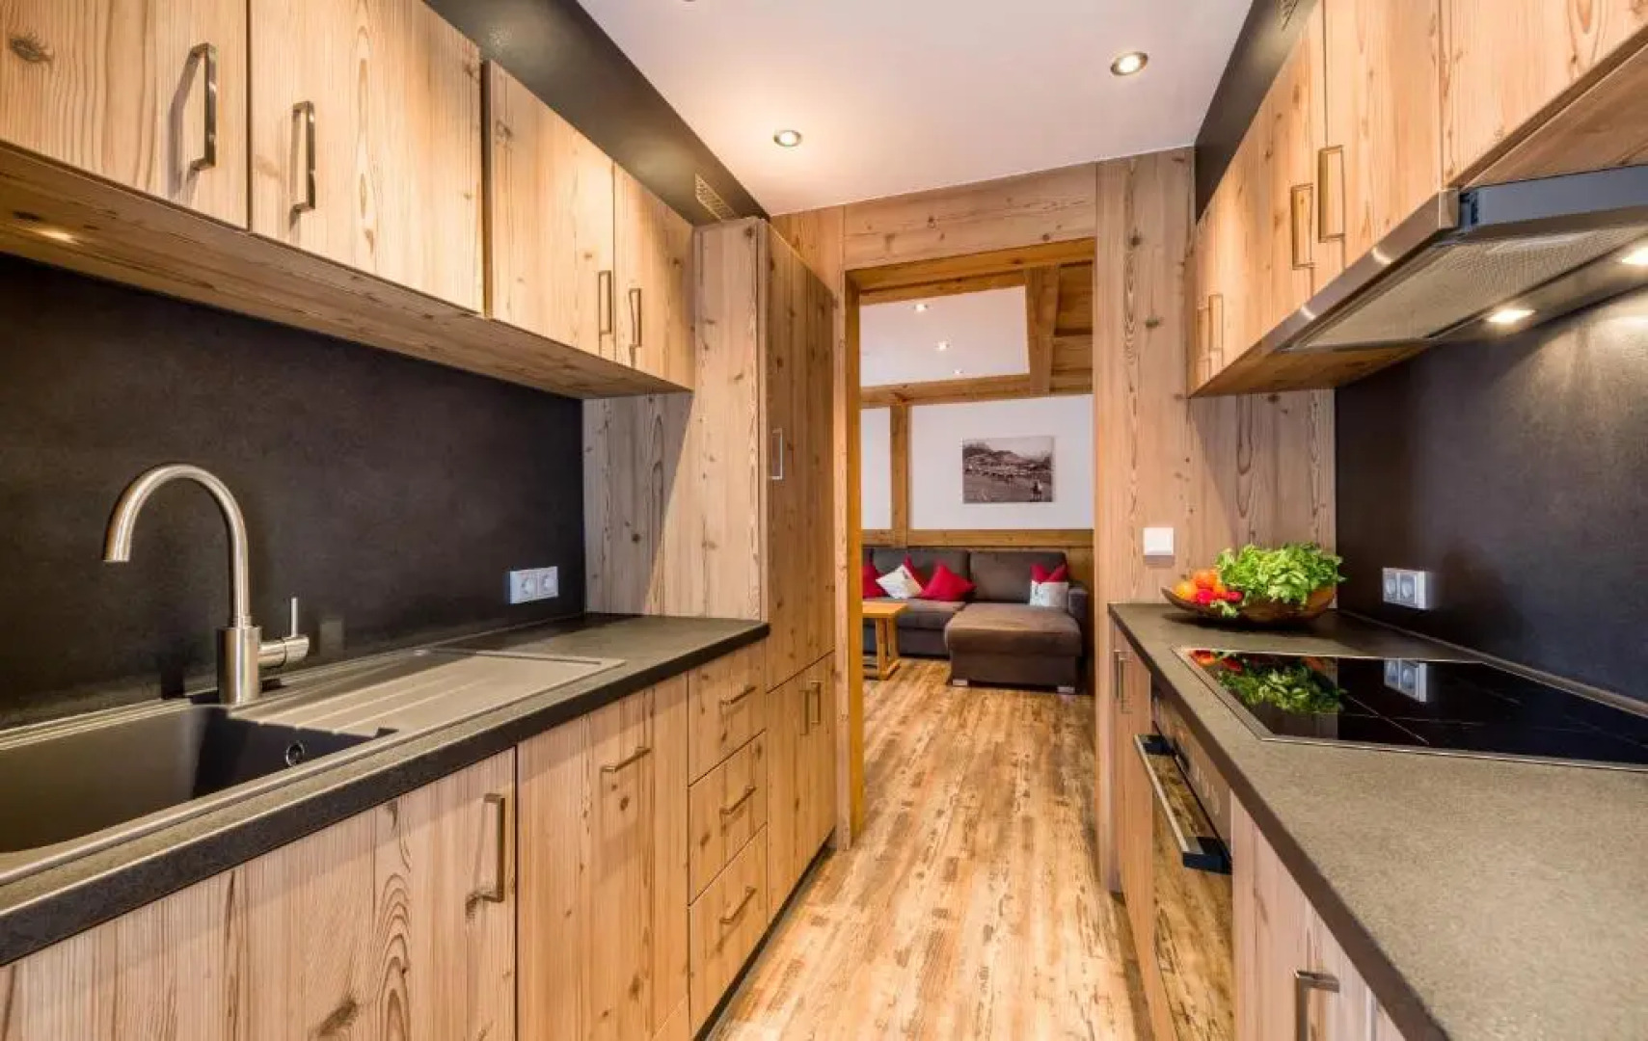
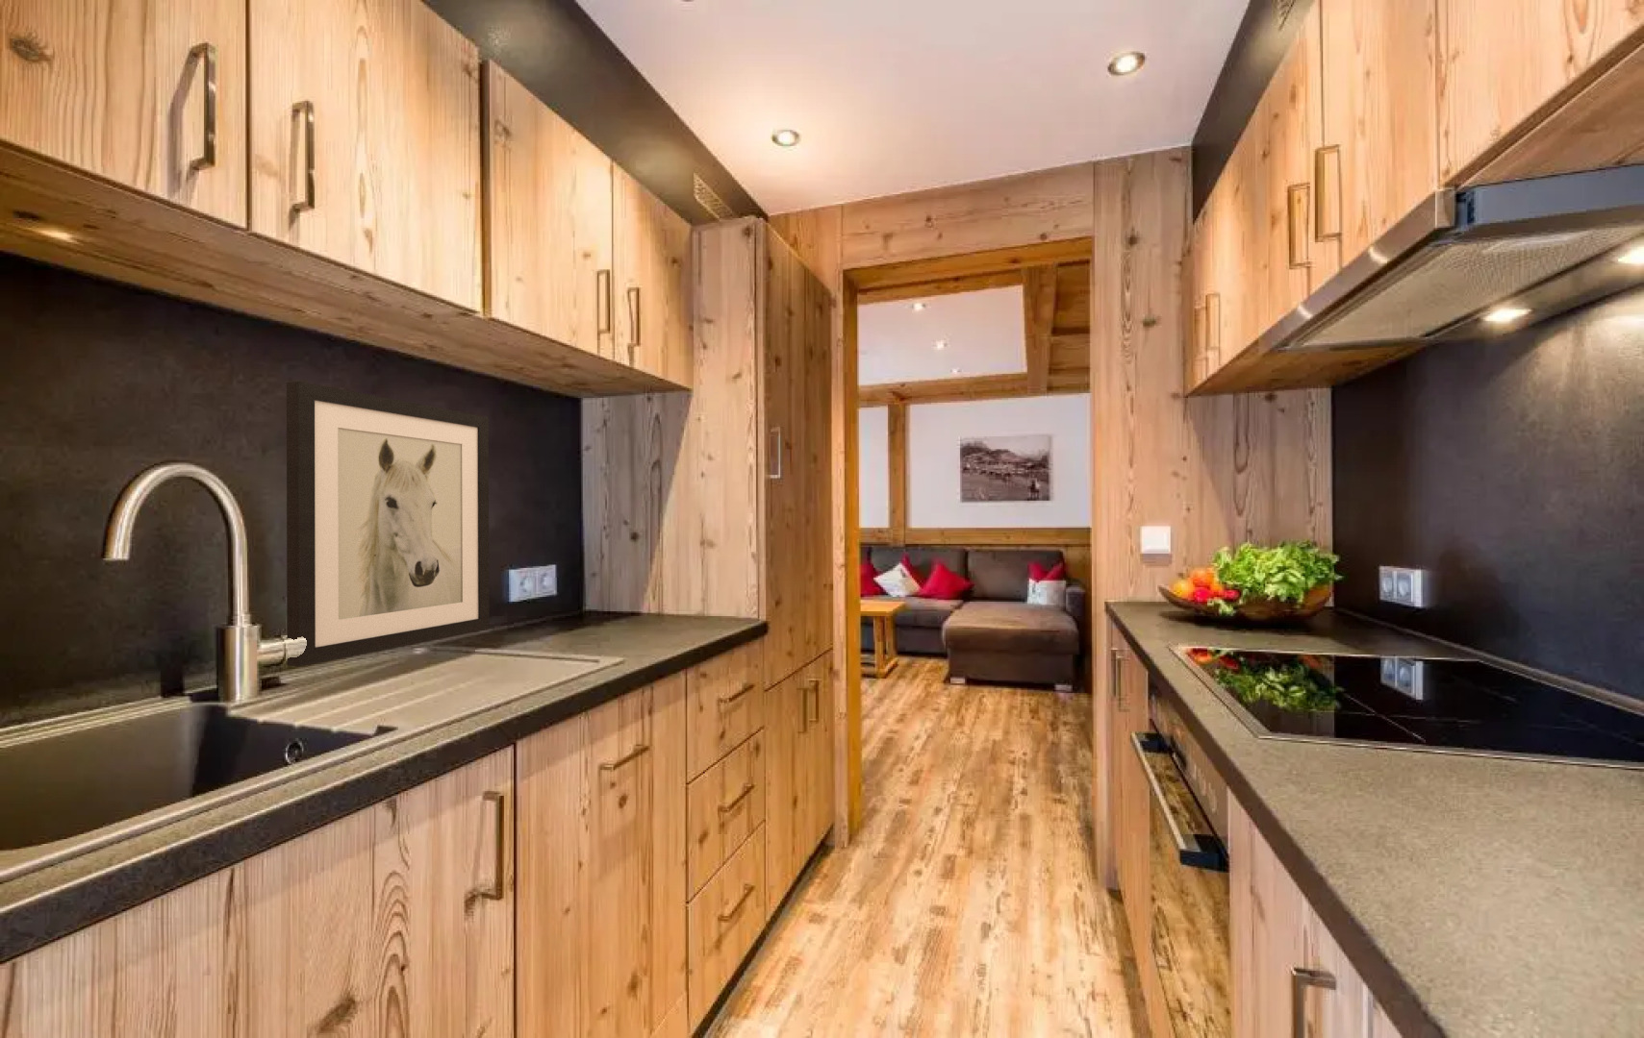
+ wall art [286,380,491,667]
